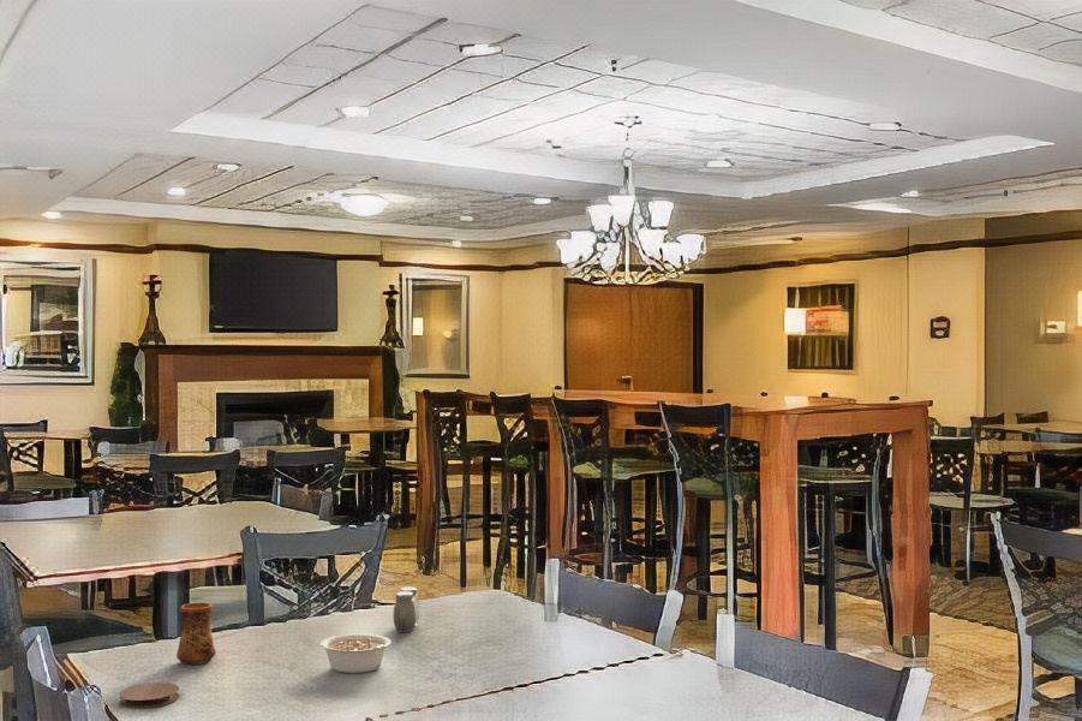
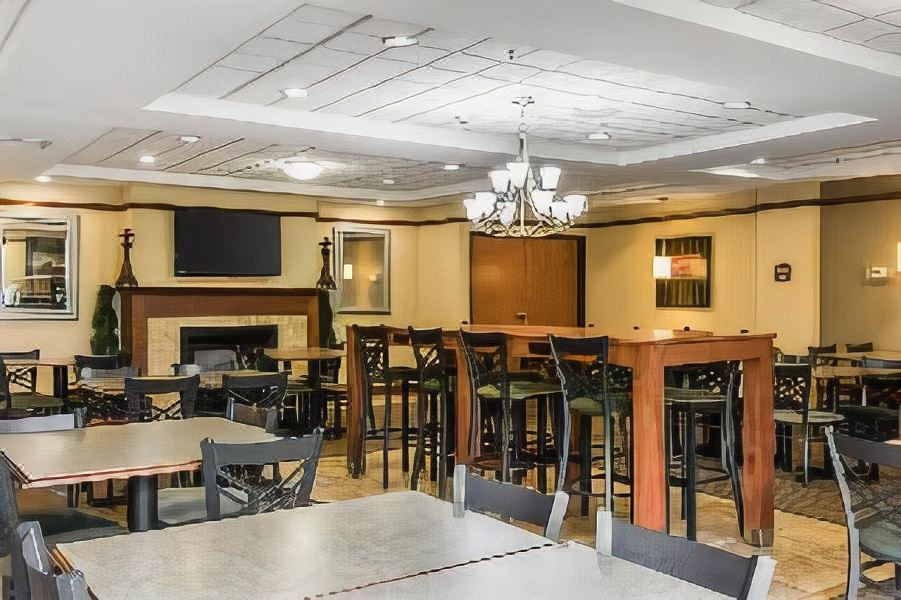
- cup [175,602,217,666]
- salt and pepper shaker [393,586,420,633]
- legume [319,633,393,674]
- coaster [118,681,180,709]
